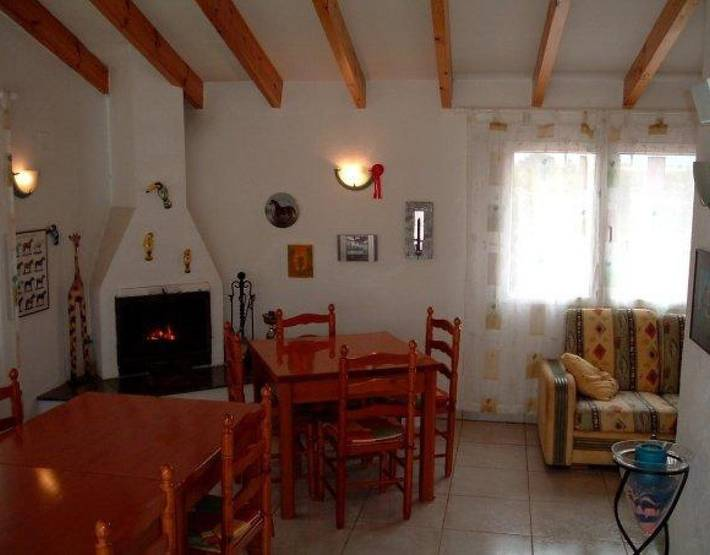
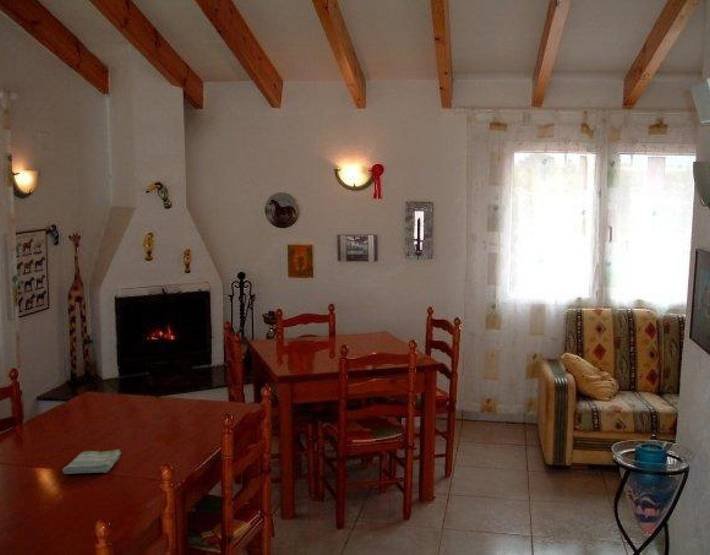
+ dish towel [62,448,123,475]
